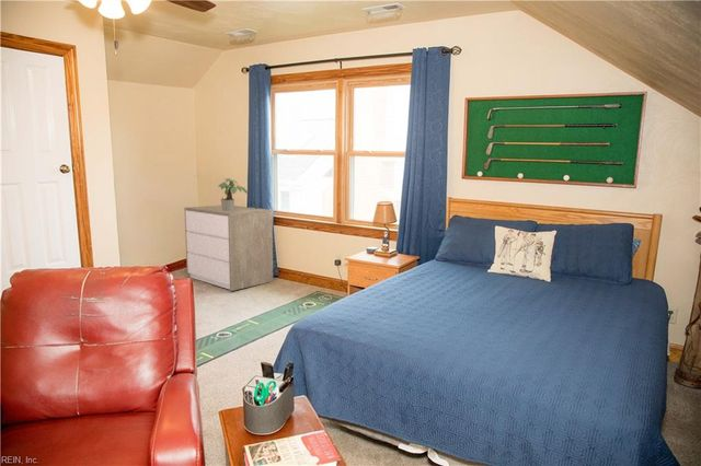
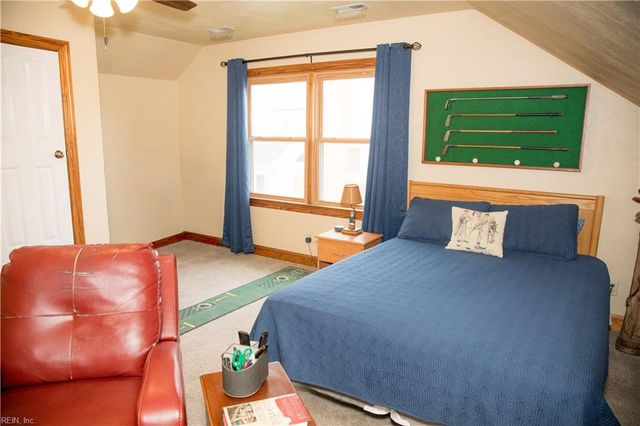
- potted plant [217,177,249,211]
- dresser [183,205,274,292]
